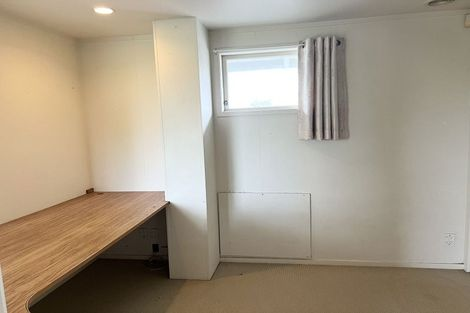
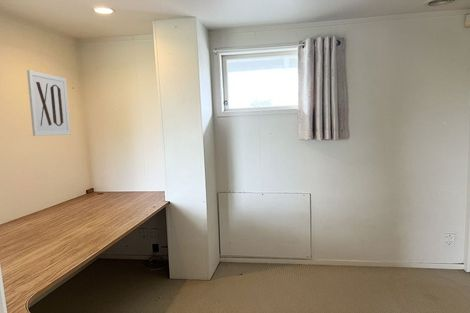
+ wall art [26,69,71,137]
